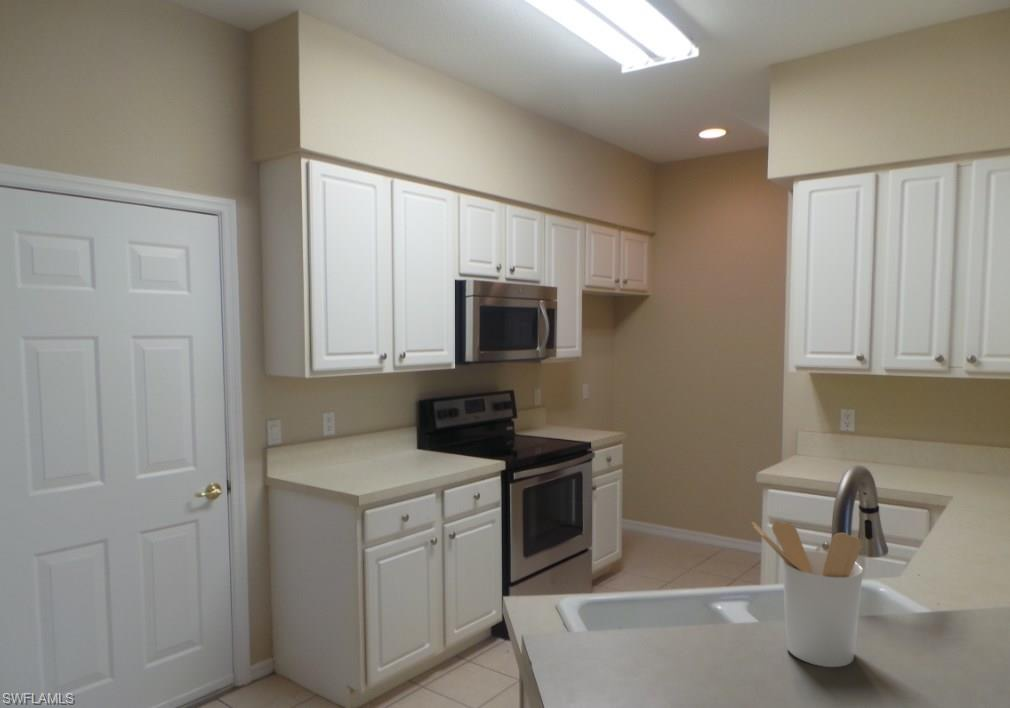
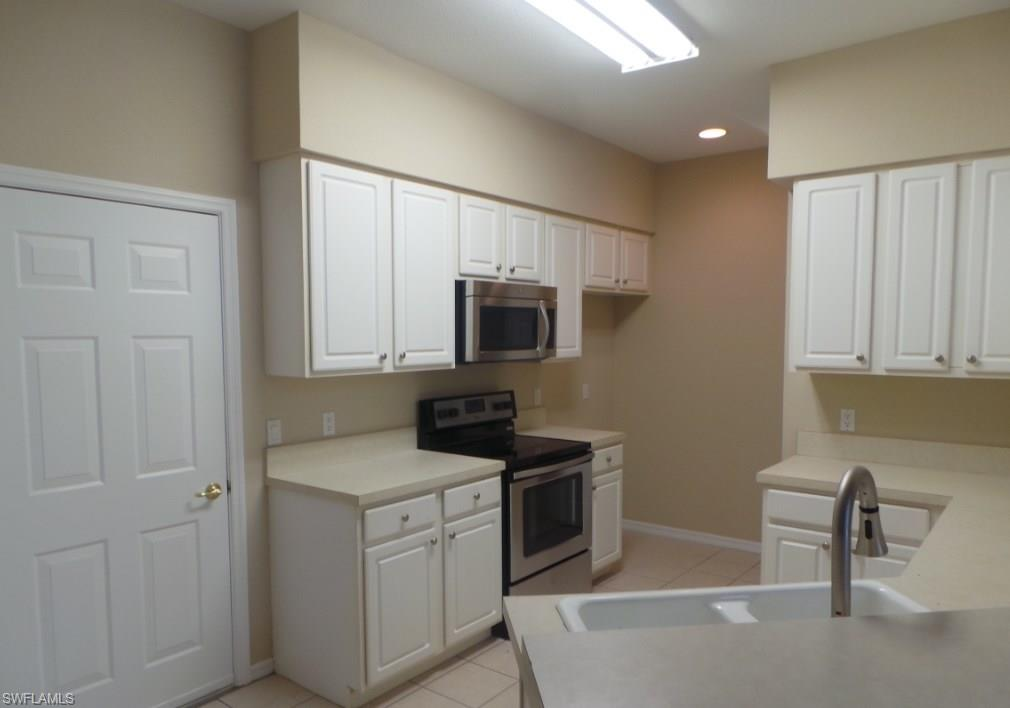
- utensil holder [751,521,864,668]
